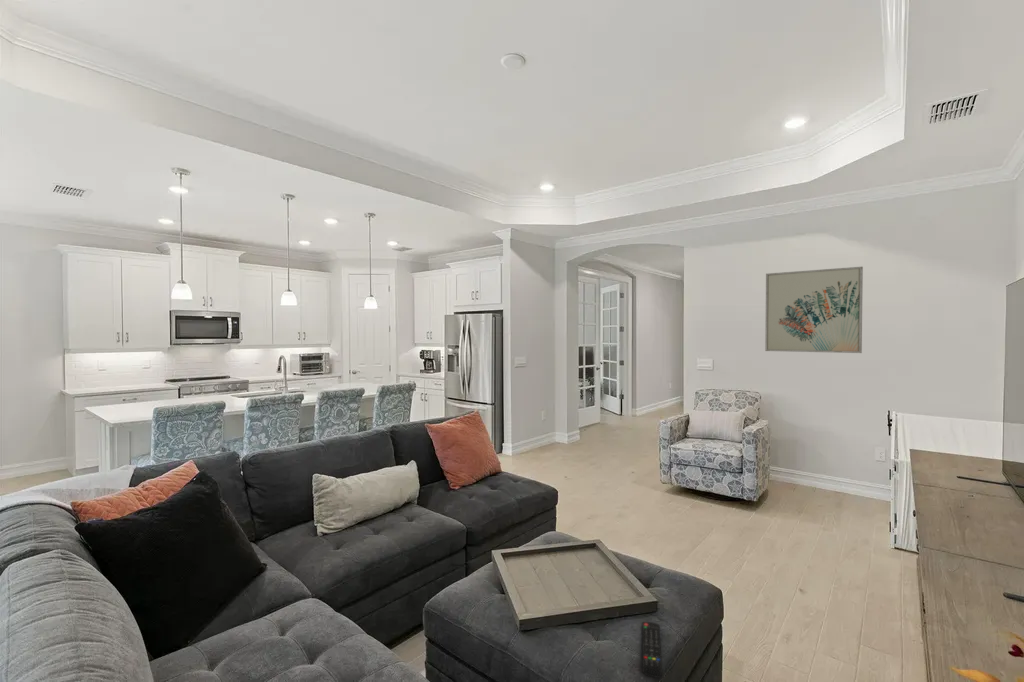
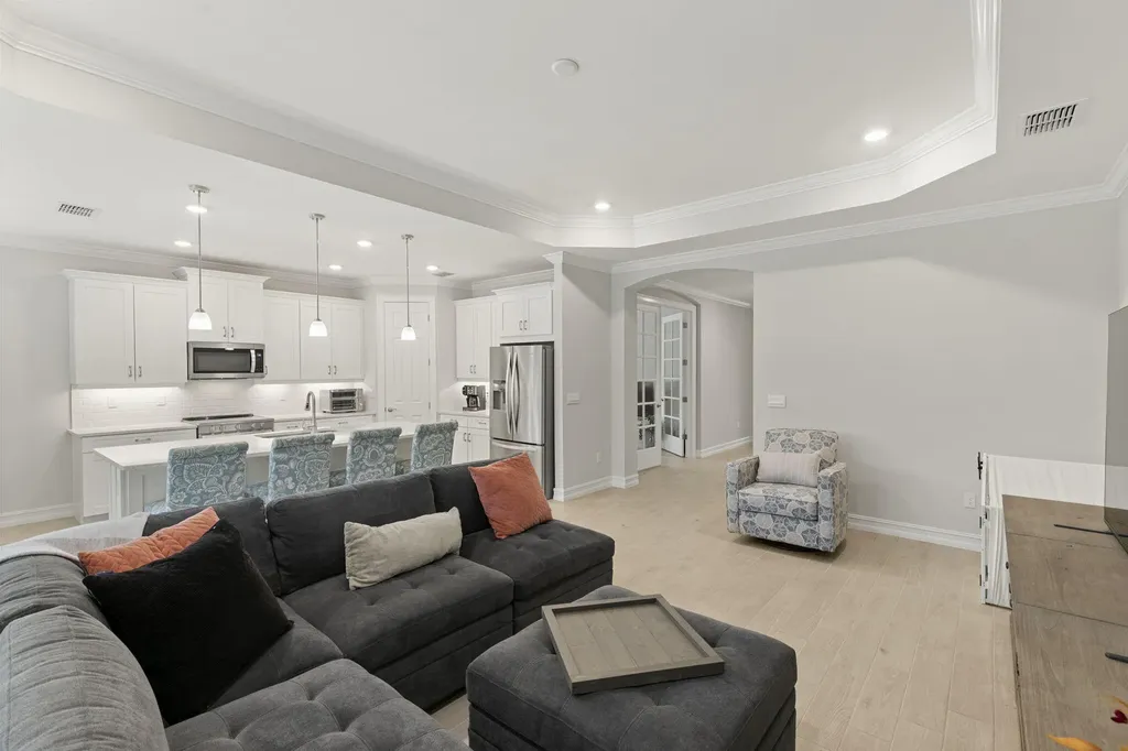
- remote control [642,621,663,679]
- wall art [764,266,864,354]
